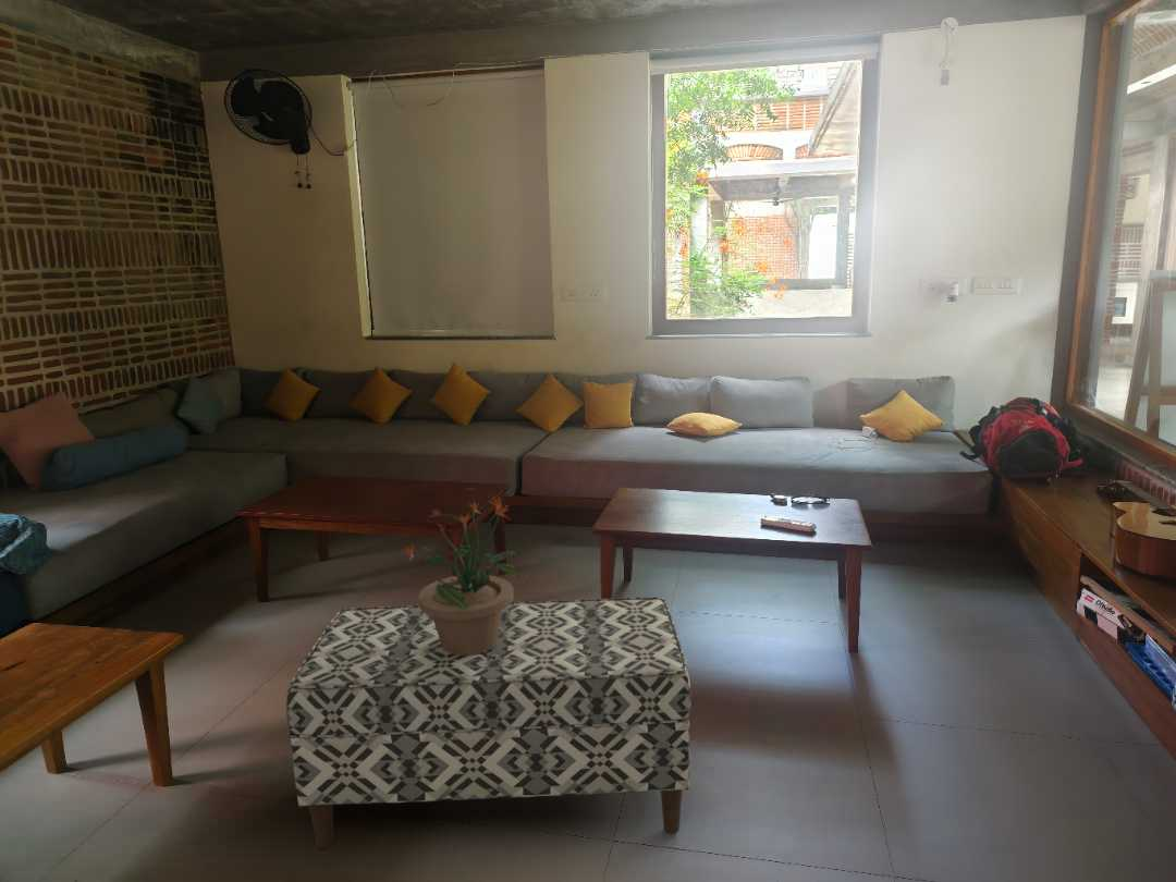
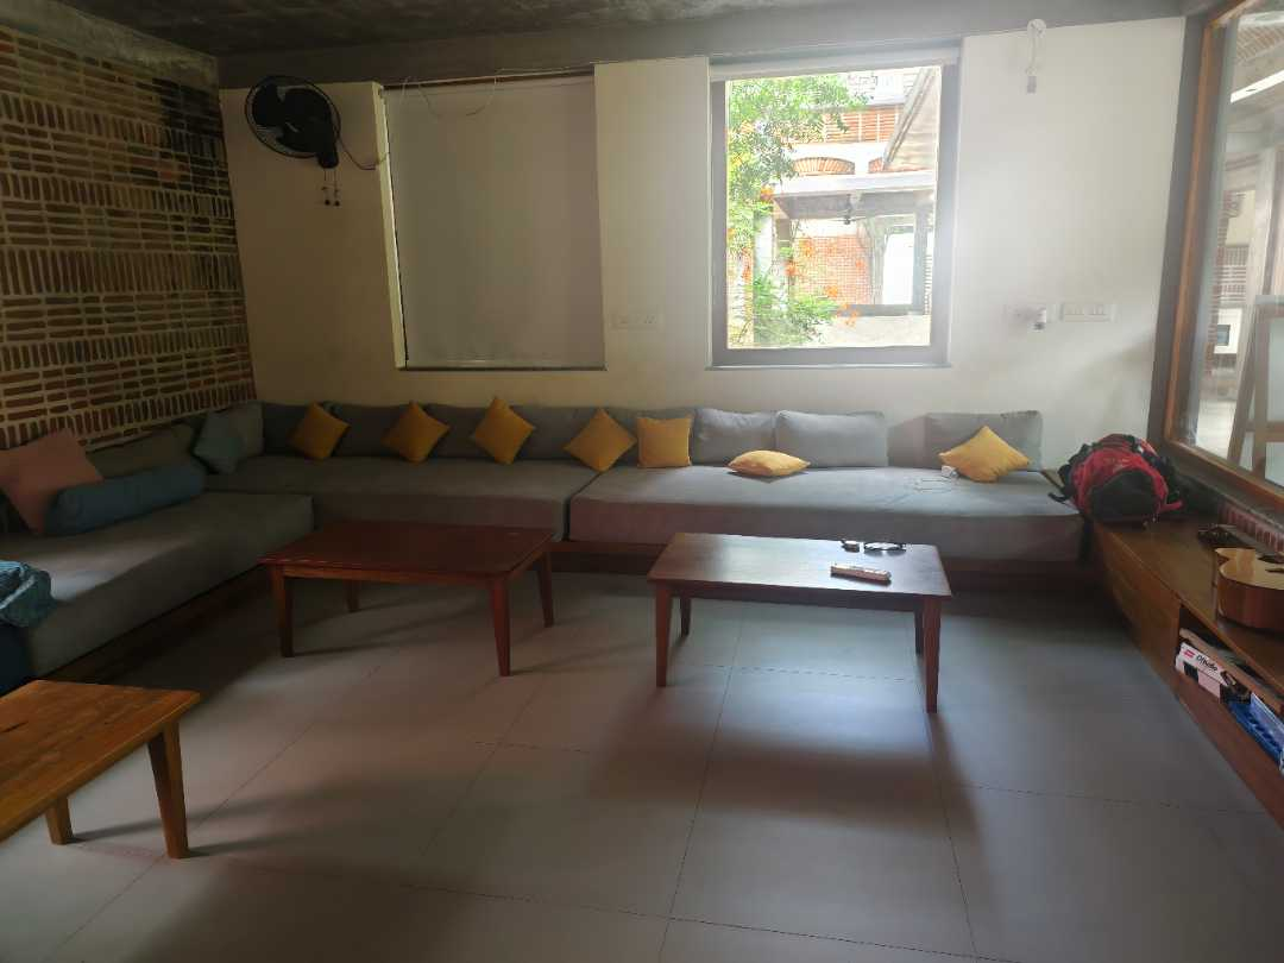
- potted plant [401,495,520,656]
- bench [285,597,693,850]
